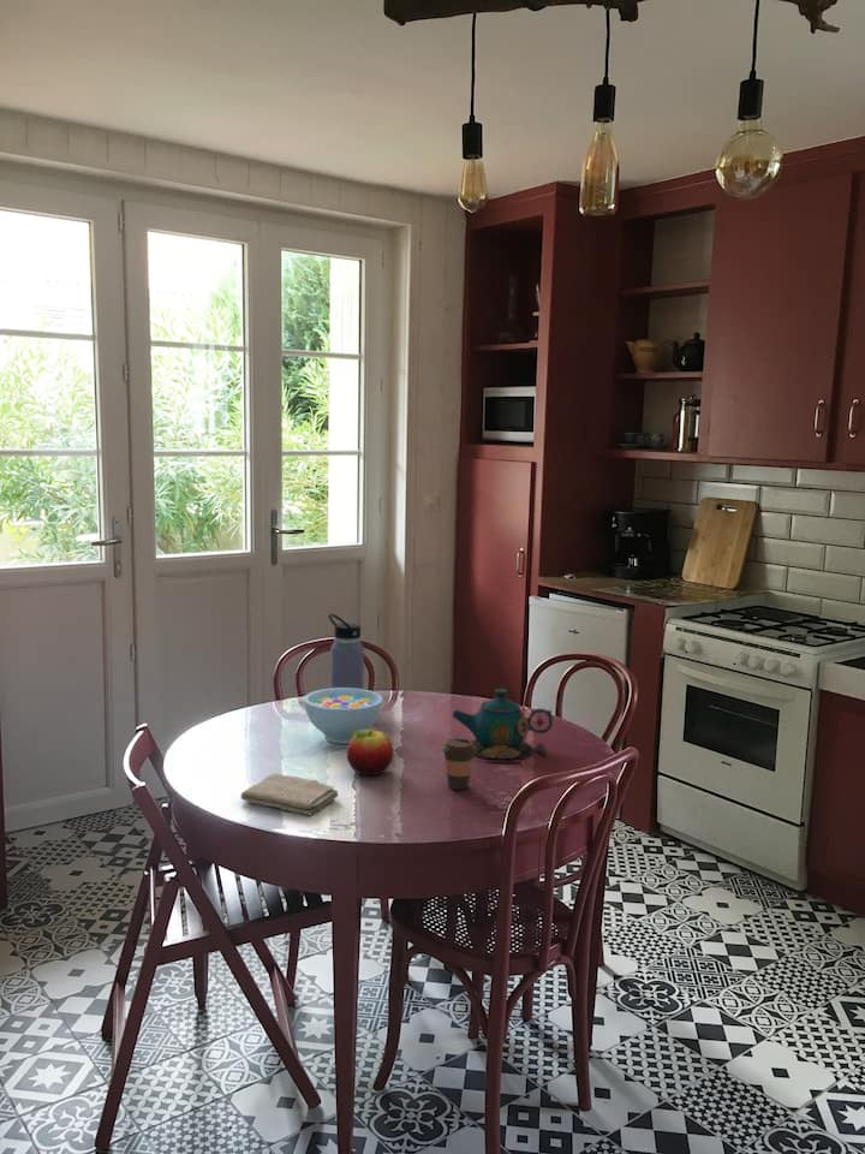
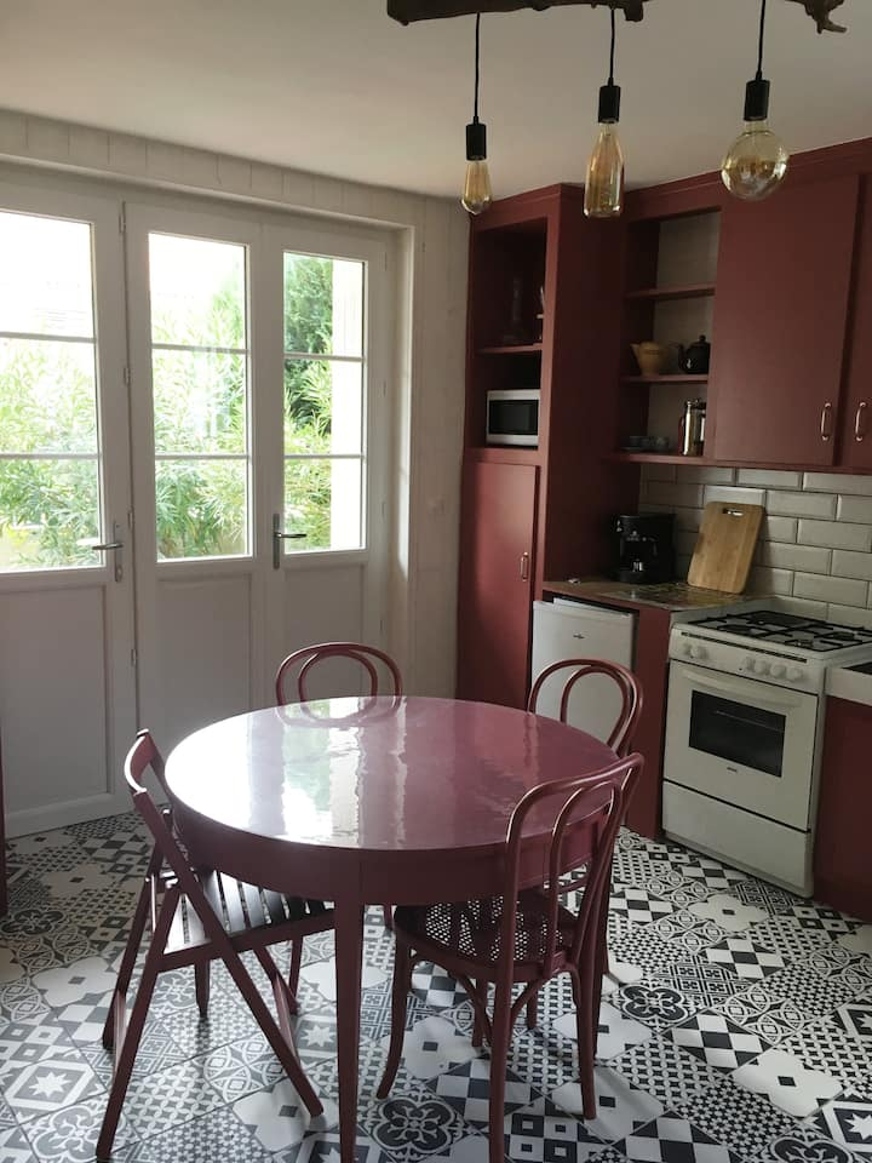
- teapot [451,688,554,765]
- coffee cup [441,737,477,791]
- water bottle [327,612,365,689]
- fruit [345,728,394,777]
- bowl [303,688,384,744]
- washcloth [239,773,339,816]
